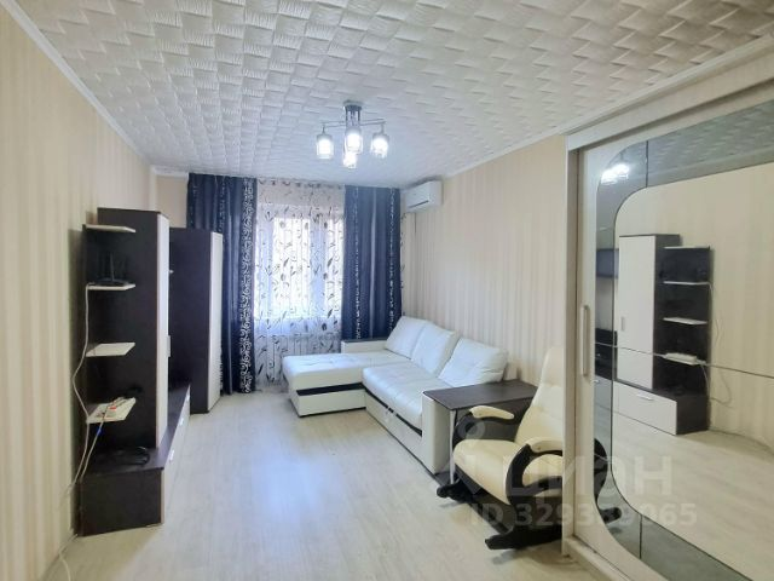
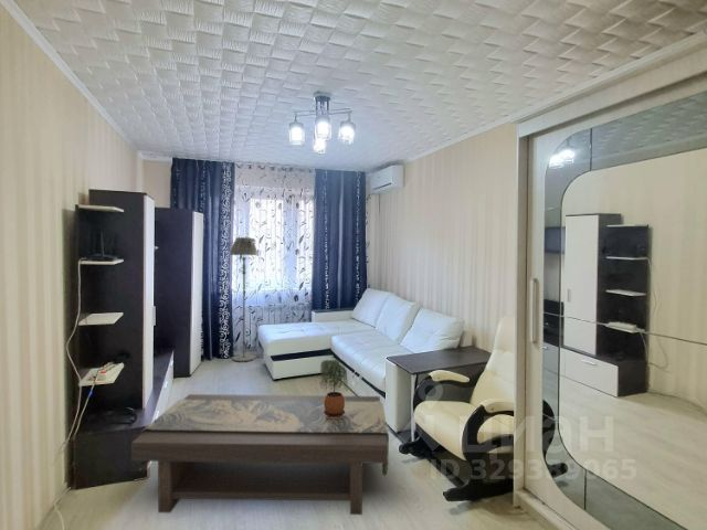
+ potted plant [319,359,349,418]
+ coffee table [130,393,390,516]
+ floor lamp [229,236,258,363]
